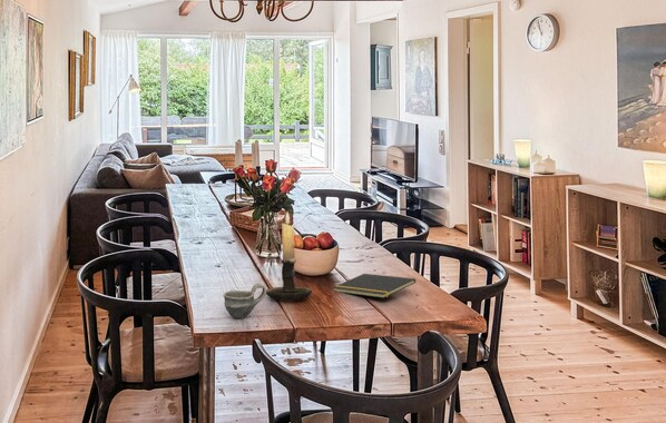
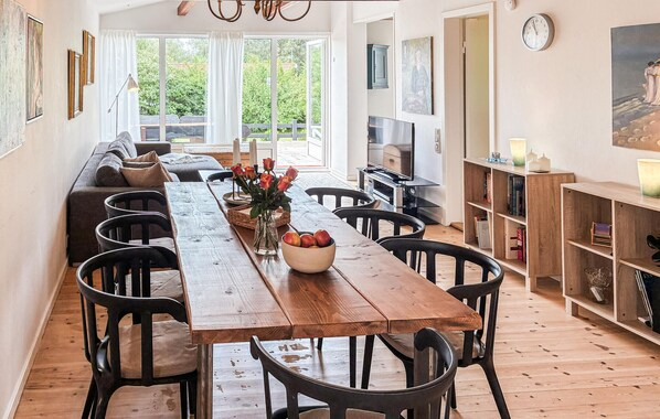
- notepad [331,273,417,299]
- candle holder [266,212,313,302]
- cup [223,282,267,319]
